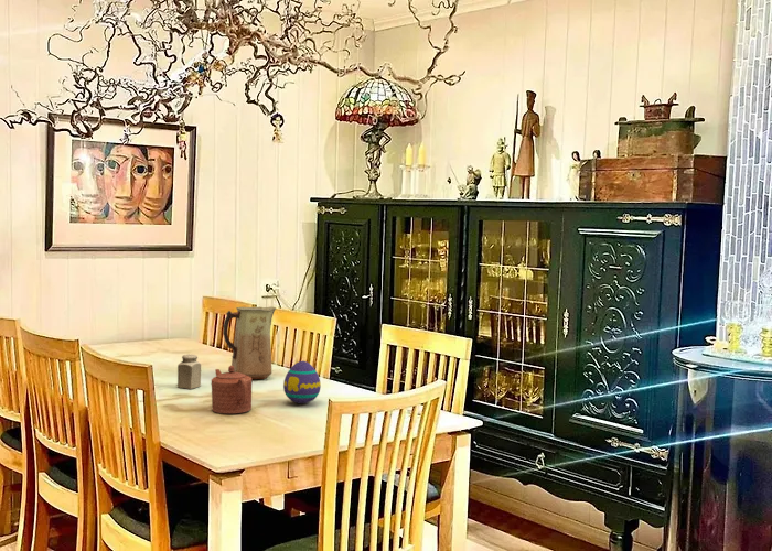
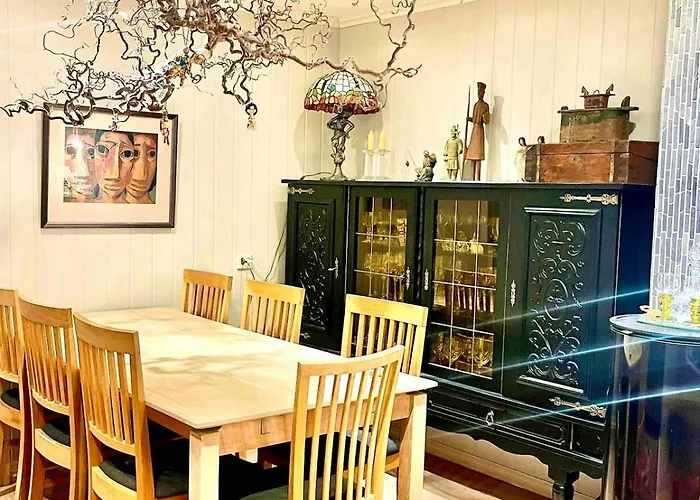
- vase [222,306,277,380]
- salt shaker [176,353,202,390]
- teapot [211,365,253,414]
- decorative egg [282,360,322,404]
